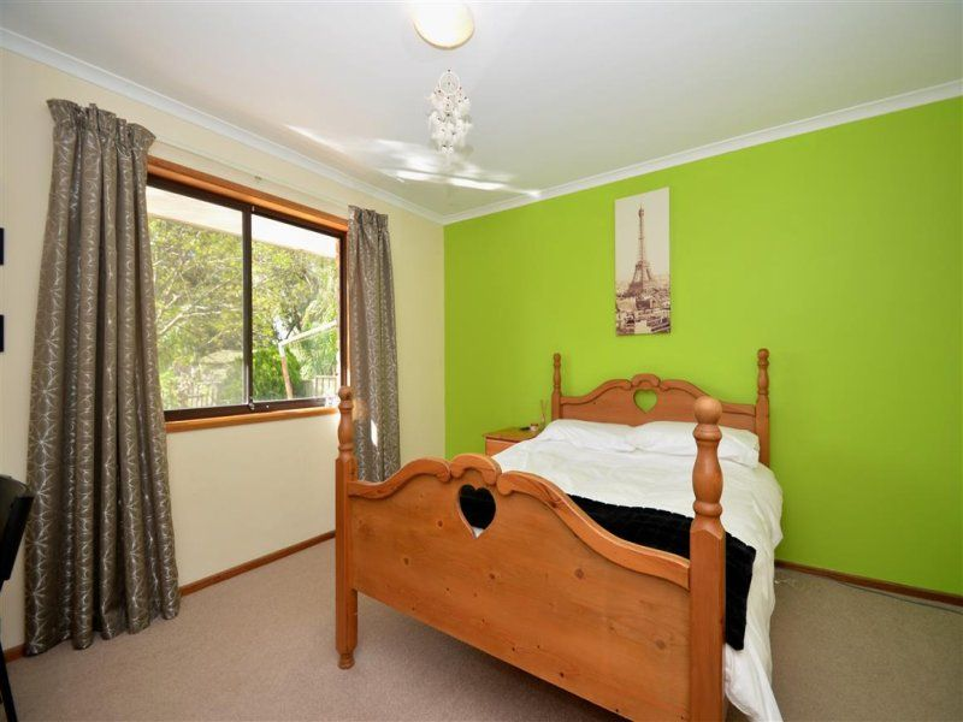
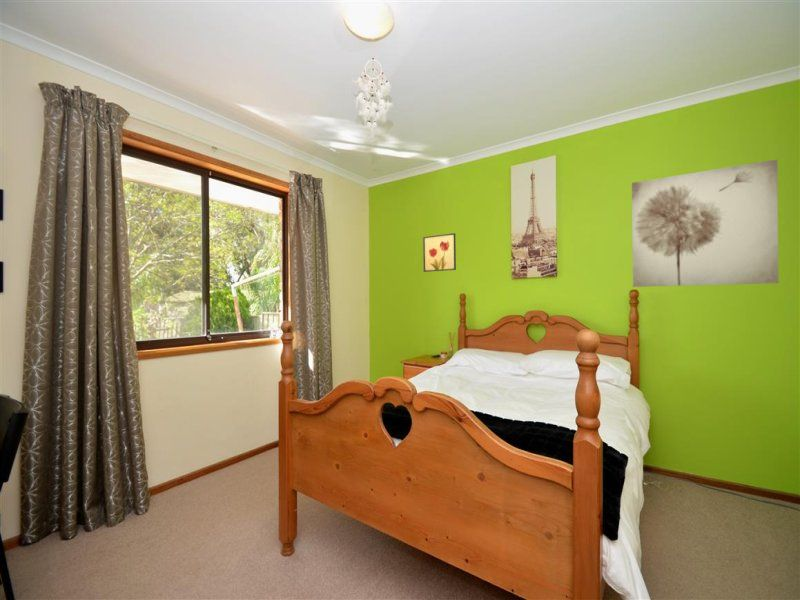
+ wall art [631,158,780,288]
+ wall art [422,232,457,273]
